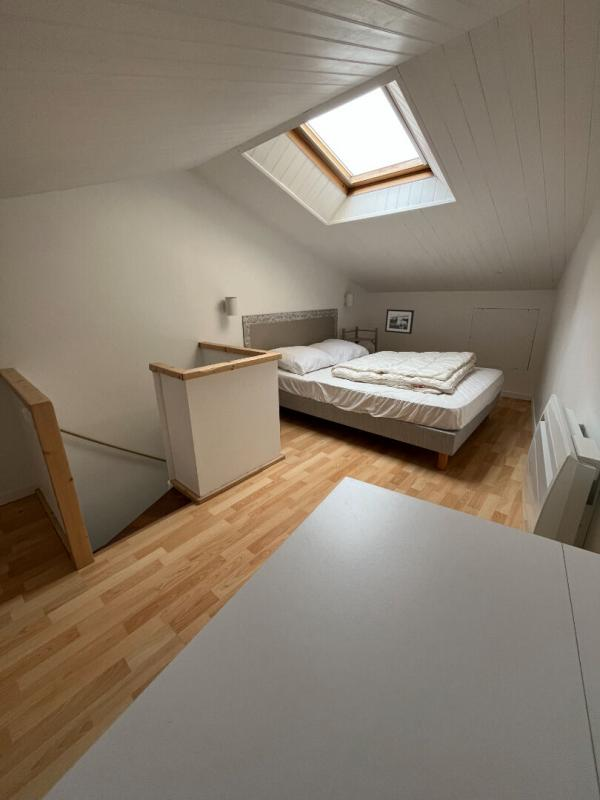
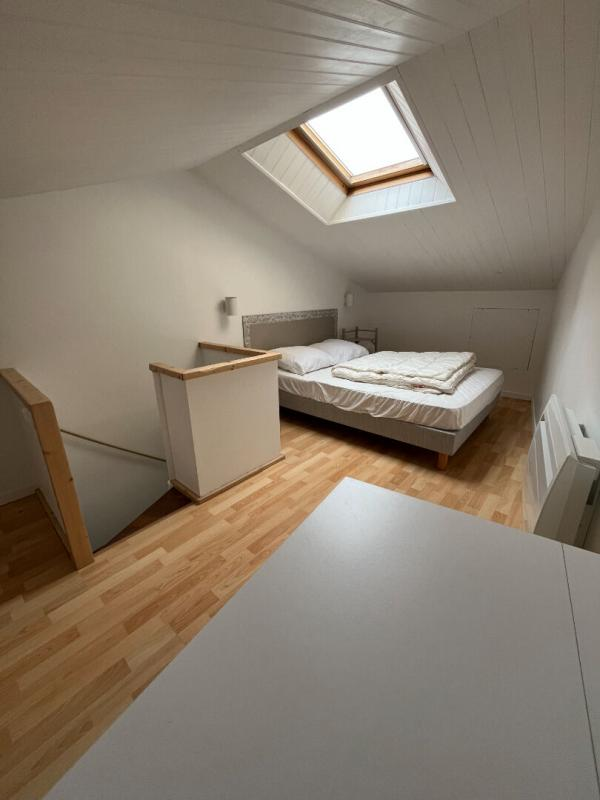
- picture frame [384,308,415,335]
